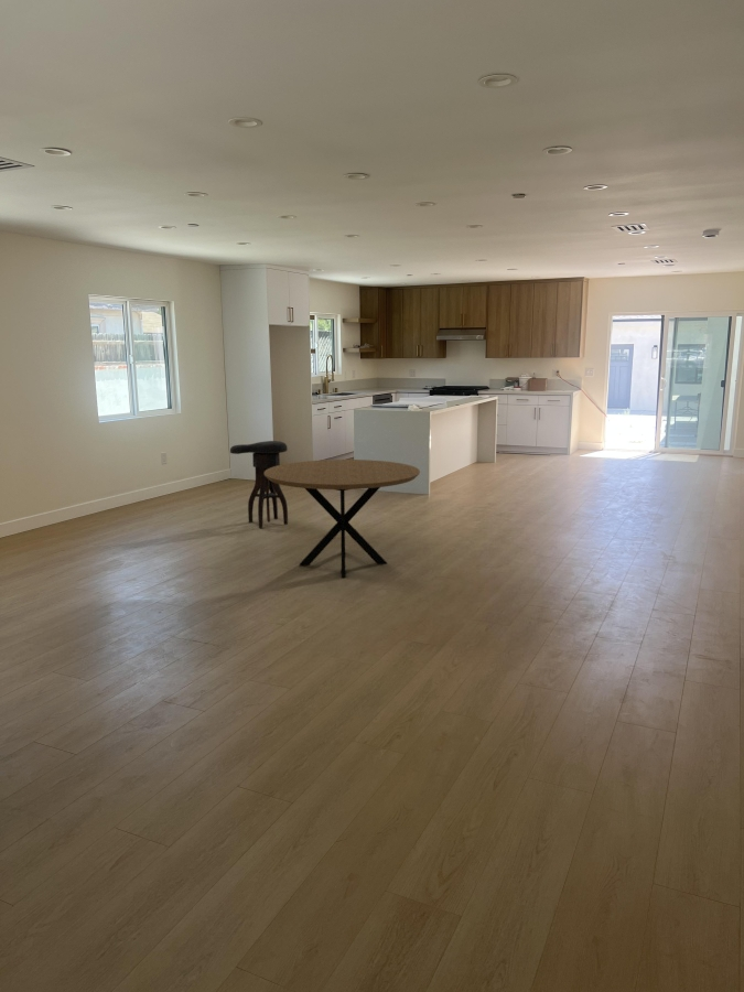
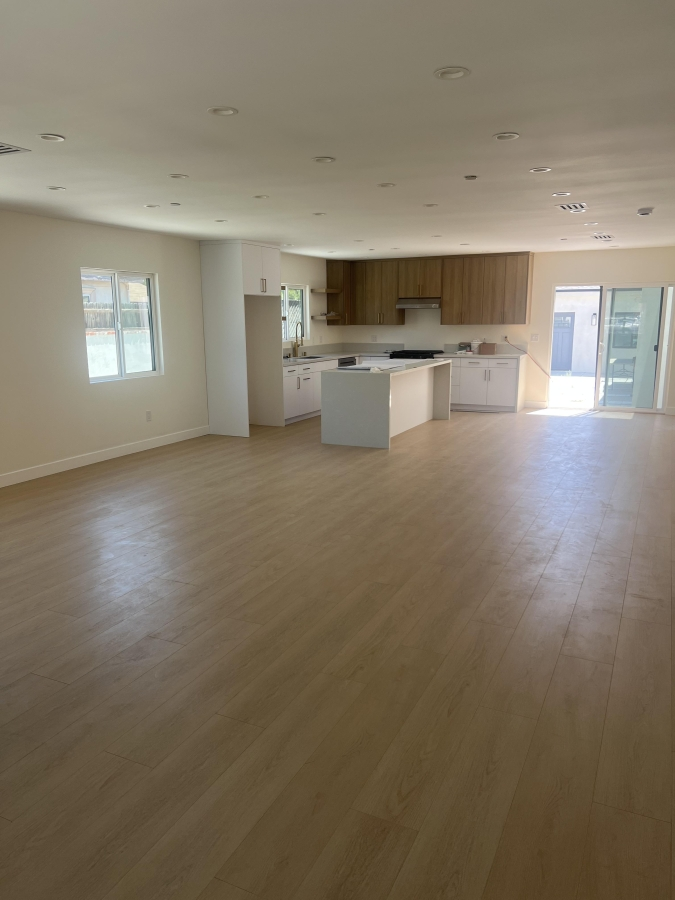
- dining table [265,459,421,579]
- stool [229,440,289,529]
